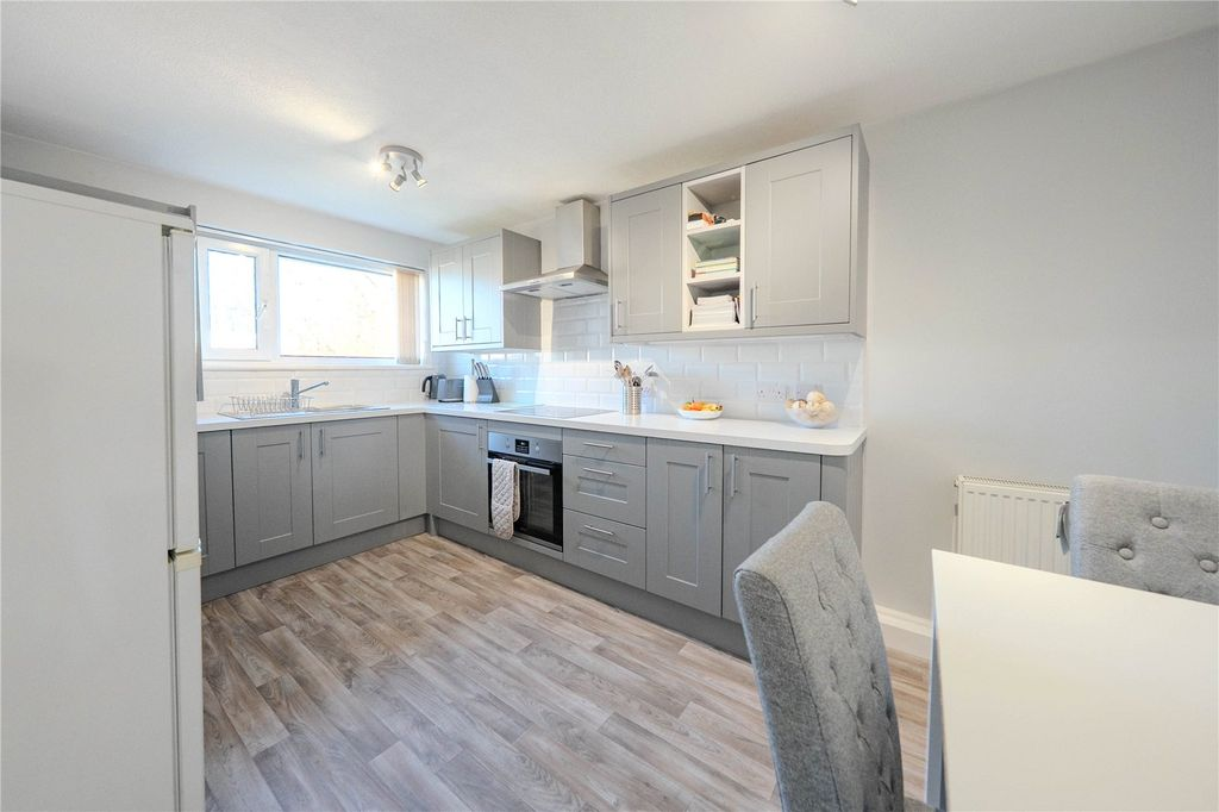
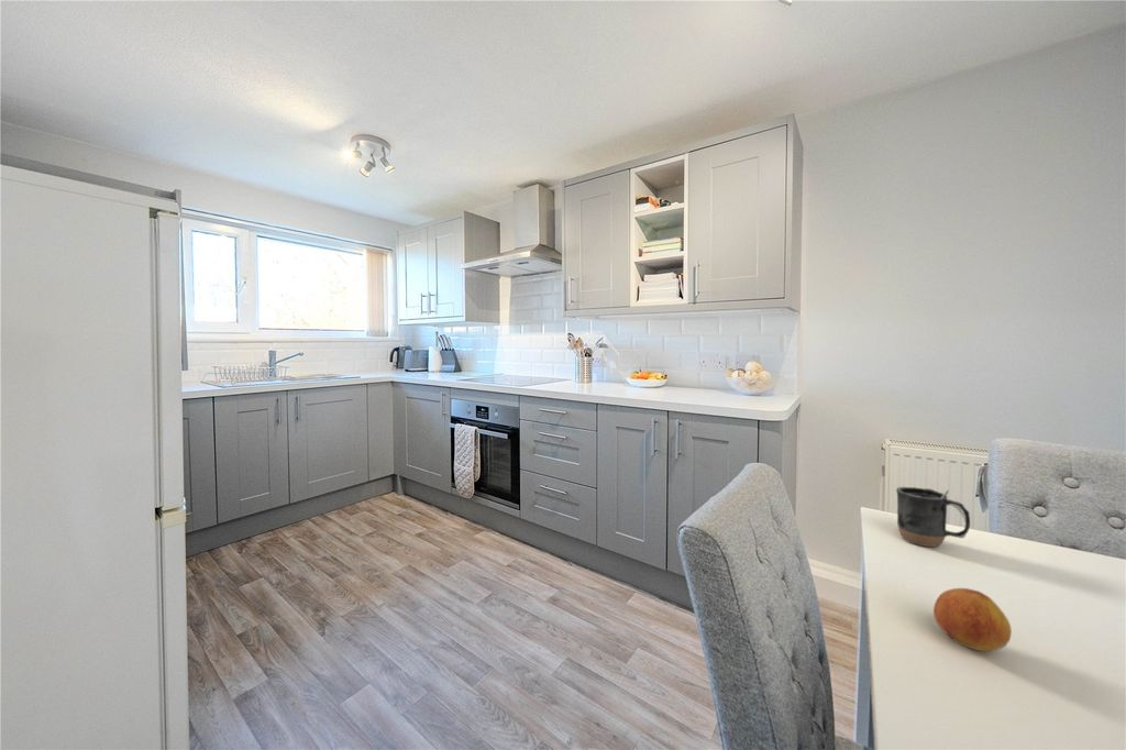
+ mug [895,486,971,548]
+ fruit [932,587,1013,652]
